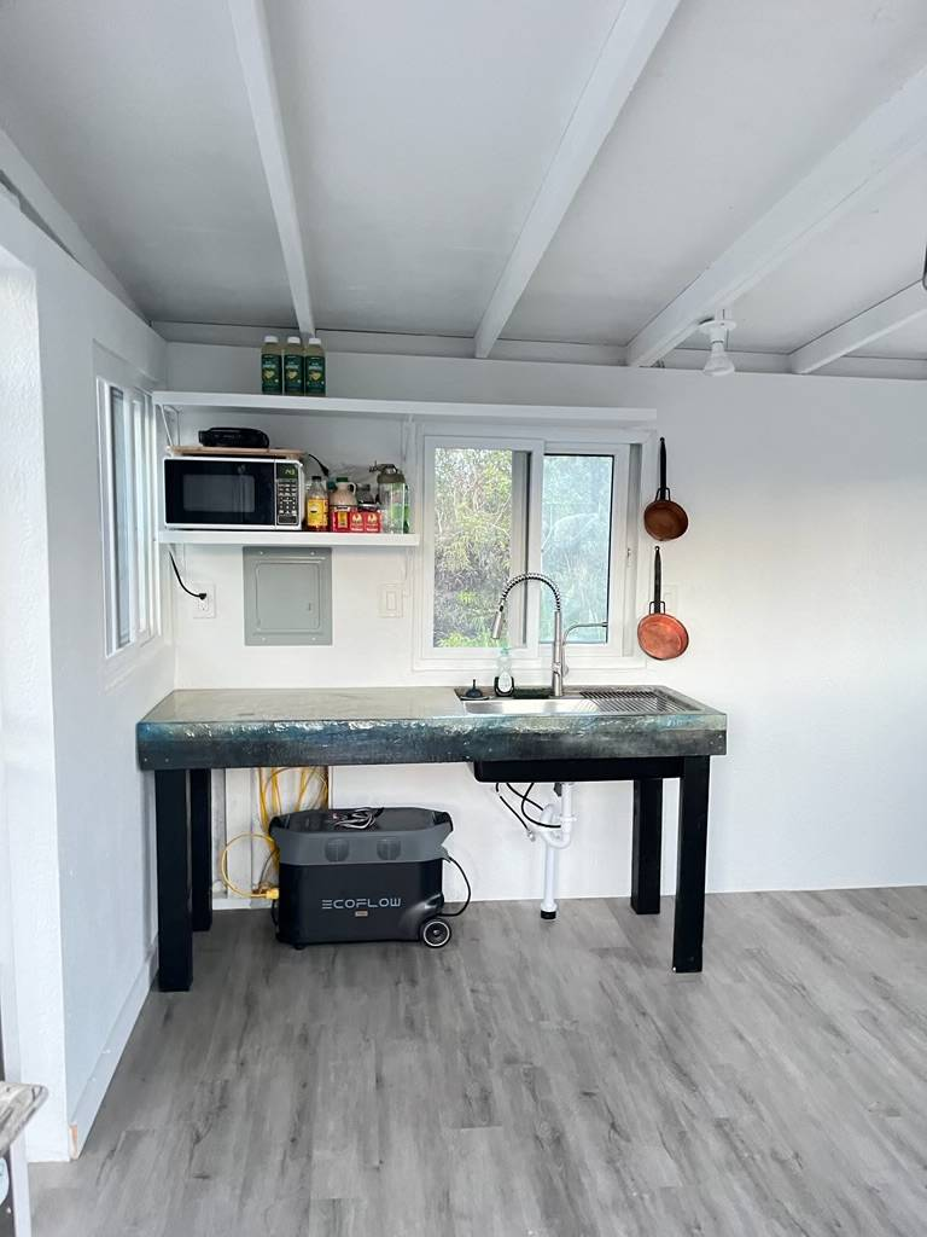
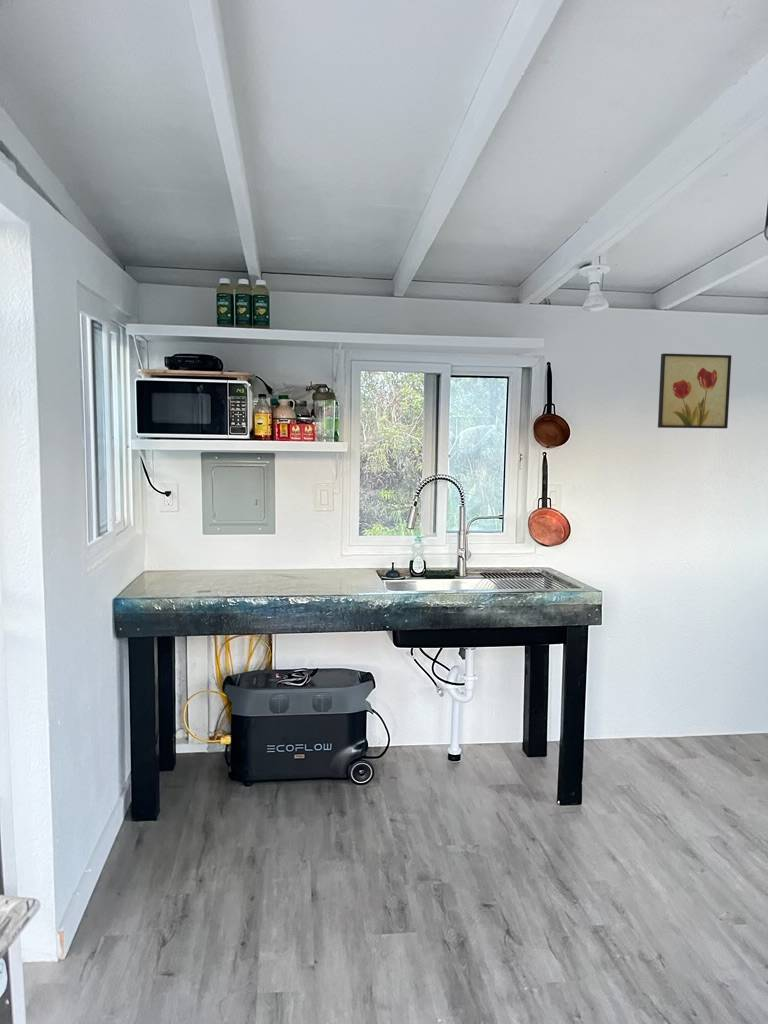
+ wall art [657,352,732,429]
